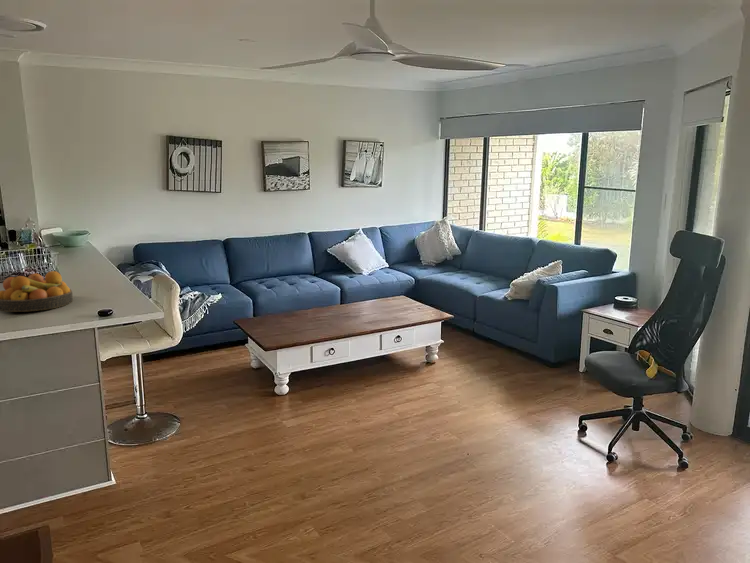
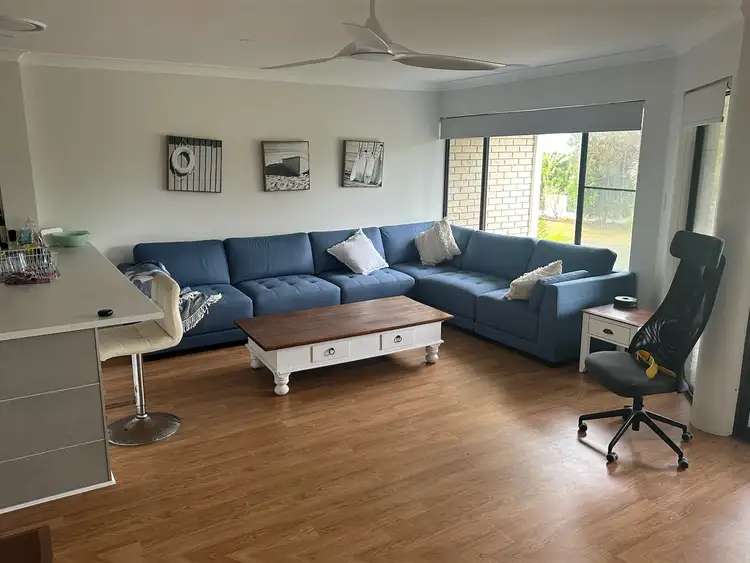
- fruit bowl [0,270,74,313]
